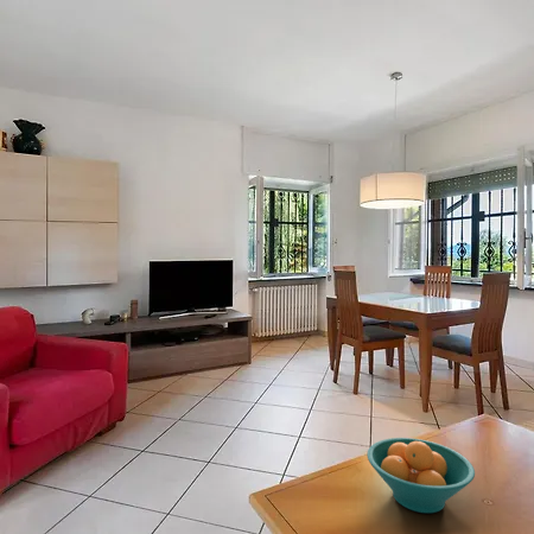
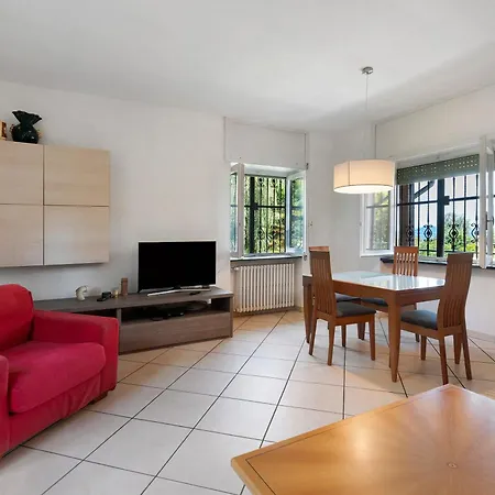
- fruit bowl [365,437,476,514]
